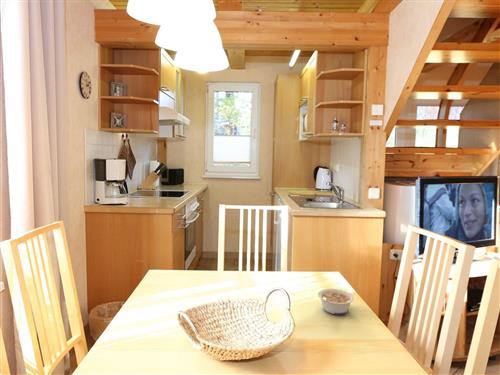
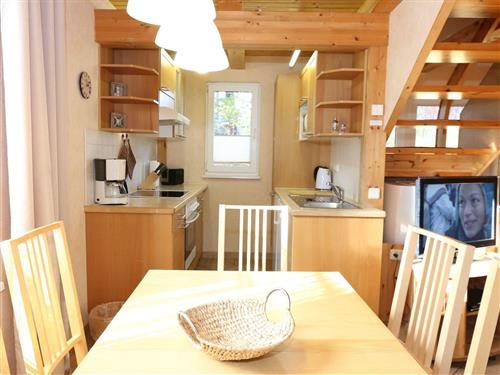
- legume [317,288,355,315]
